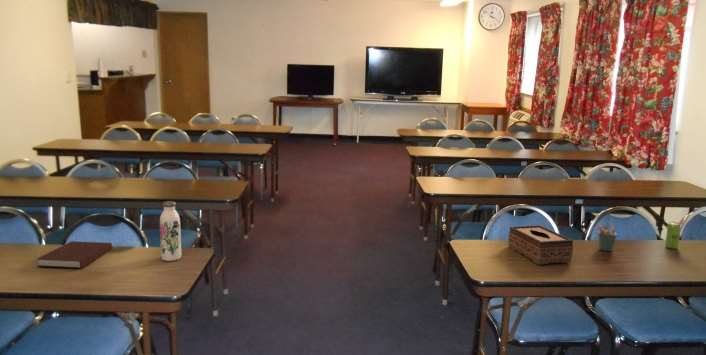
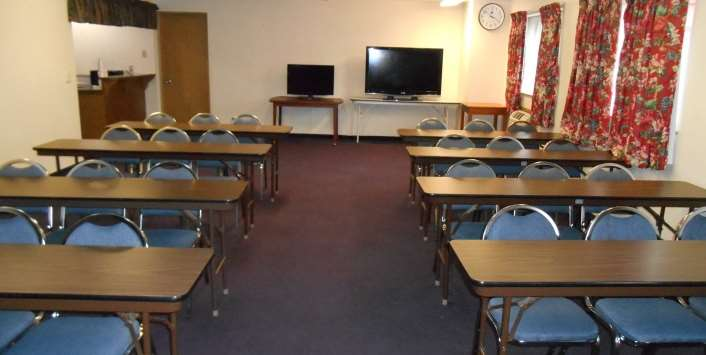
- tissue box [507,224,574,266]
- water bottle [159,200,182,262]
- pen holder [597,224,618,252]
- notebook [36,240,113,269]
- beverage can [664,221,682,250]
